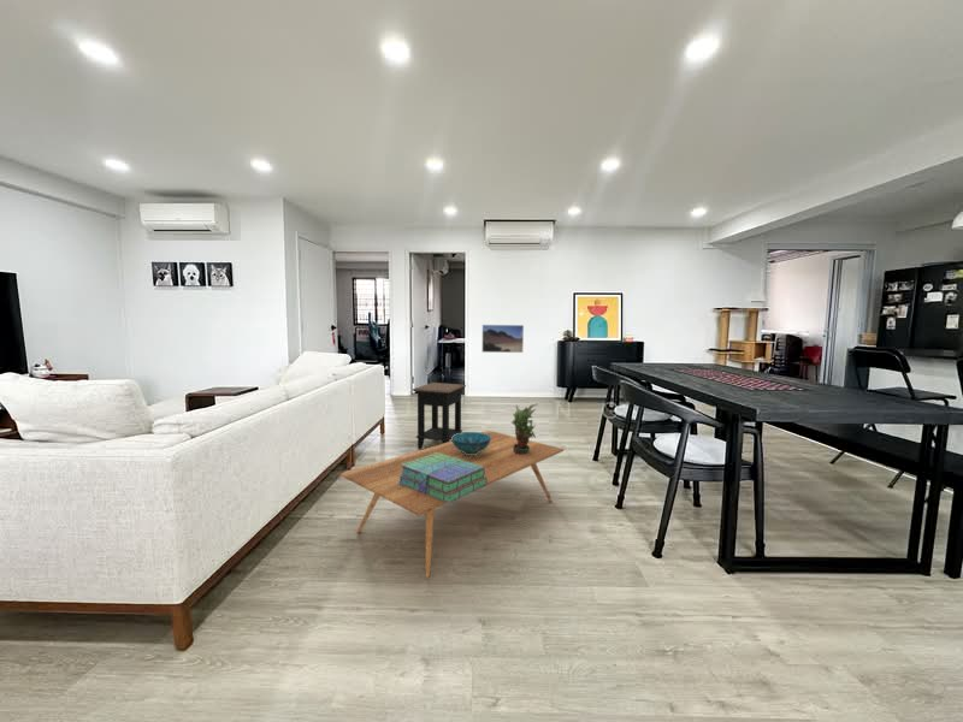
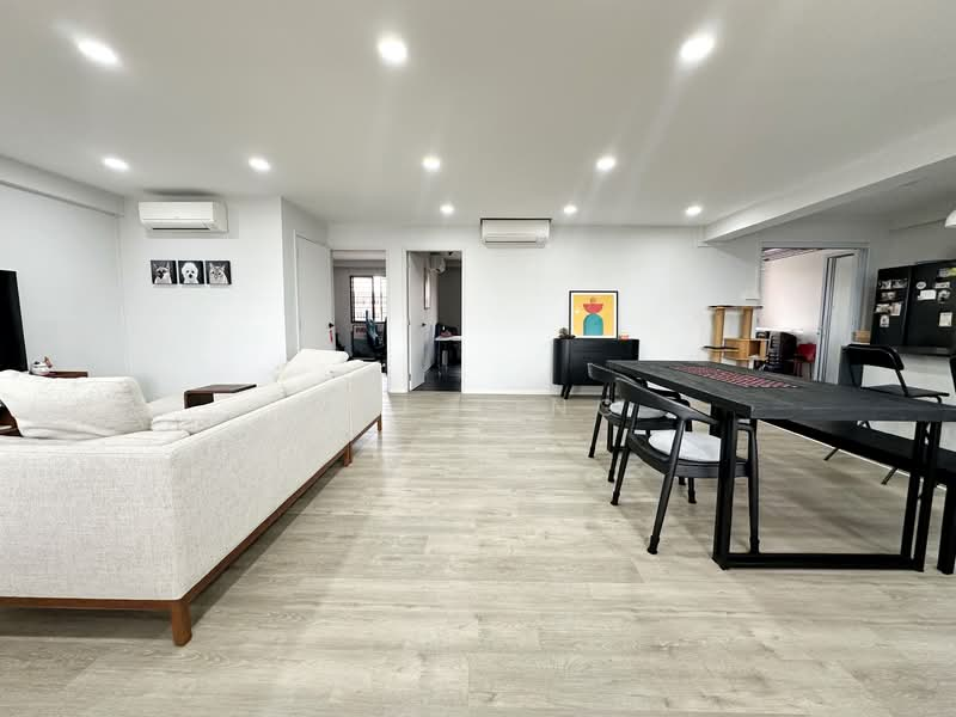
- side table [412,381,467,450]
- stack of books [398,452,488,504]
- coffee table [339,430,565,579]
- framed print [482,324,525,354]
- decorative bowl [450,431,491,455]
- potted plant [510,402,539,455]
